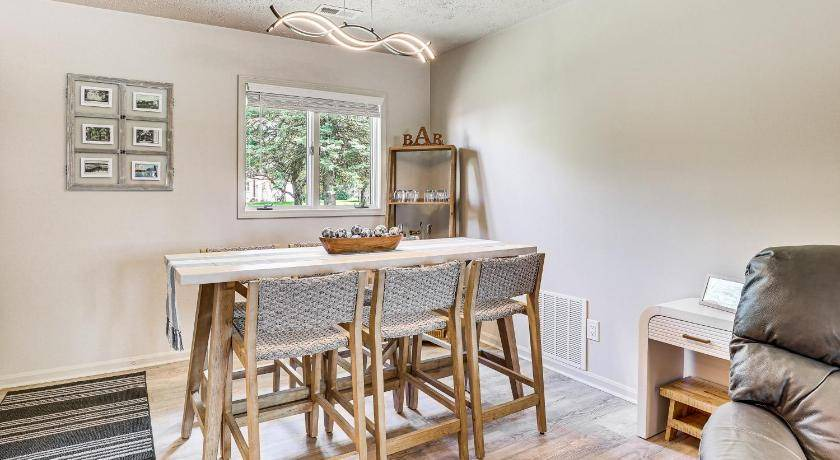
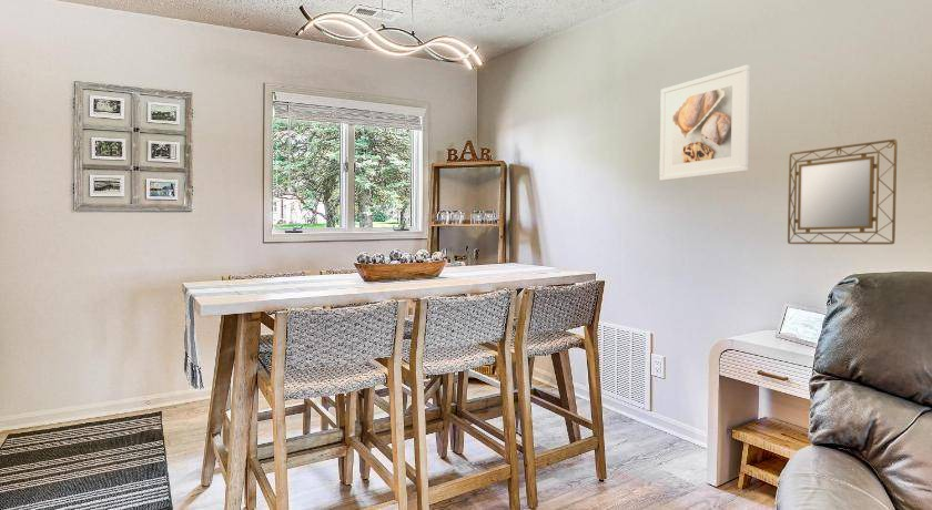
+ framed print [658,64,751,182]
+ home mirror [787,139,898,245]
